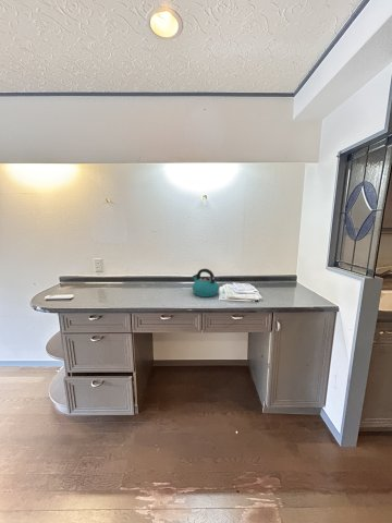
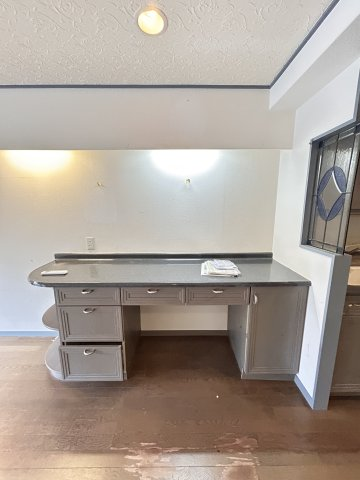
- kettle [192,268,220,299]
